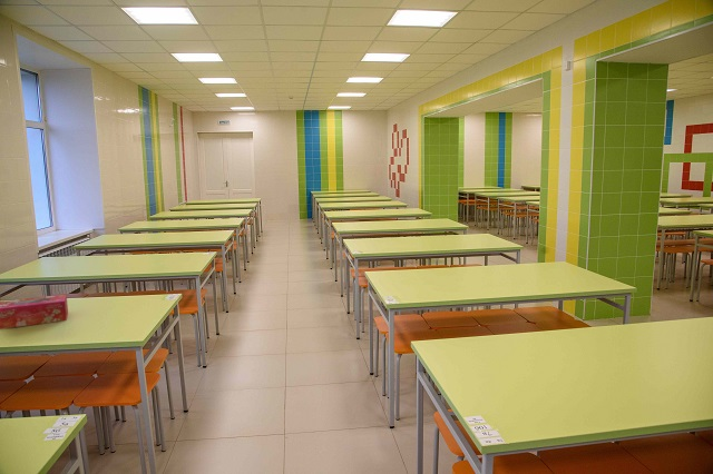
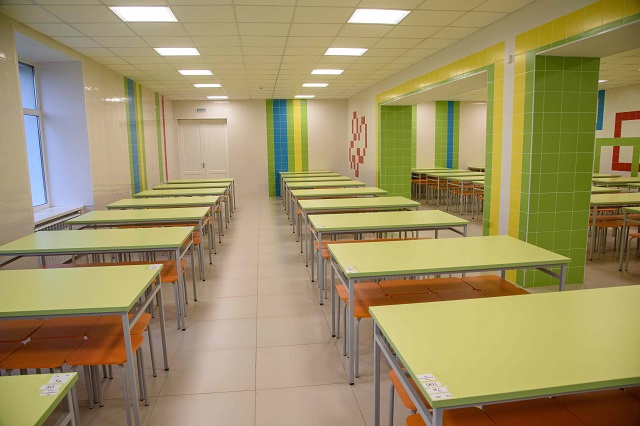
- tissue box [0,293,69,330]
